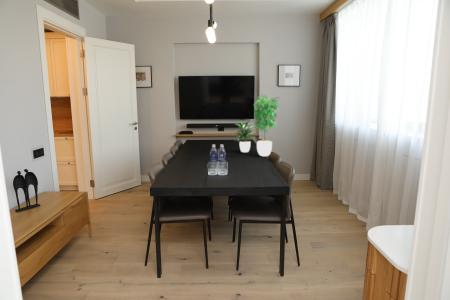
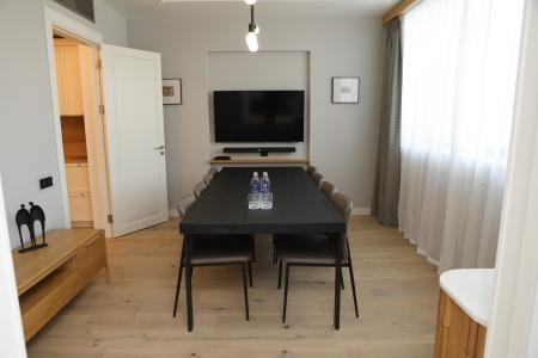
- potted plant [233,94,281,157]
